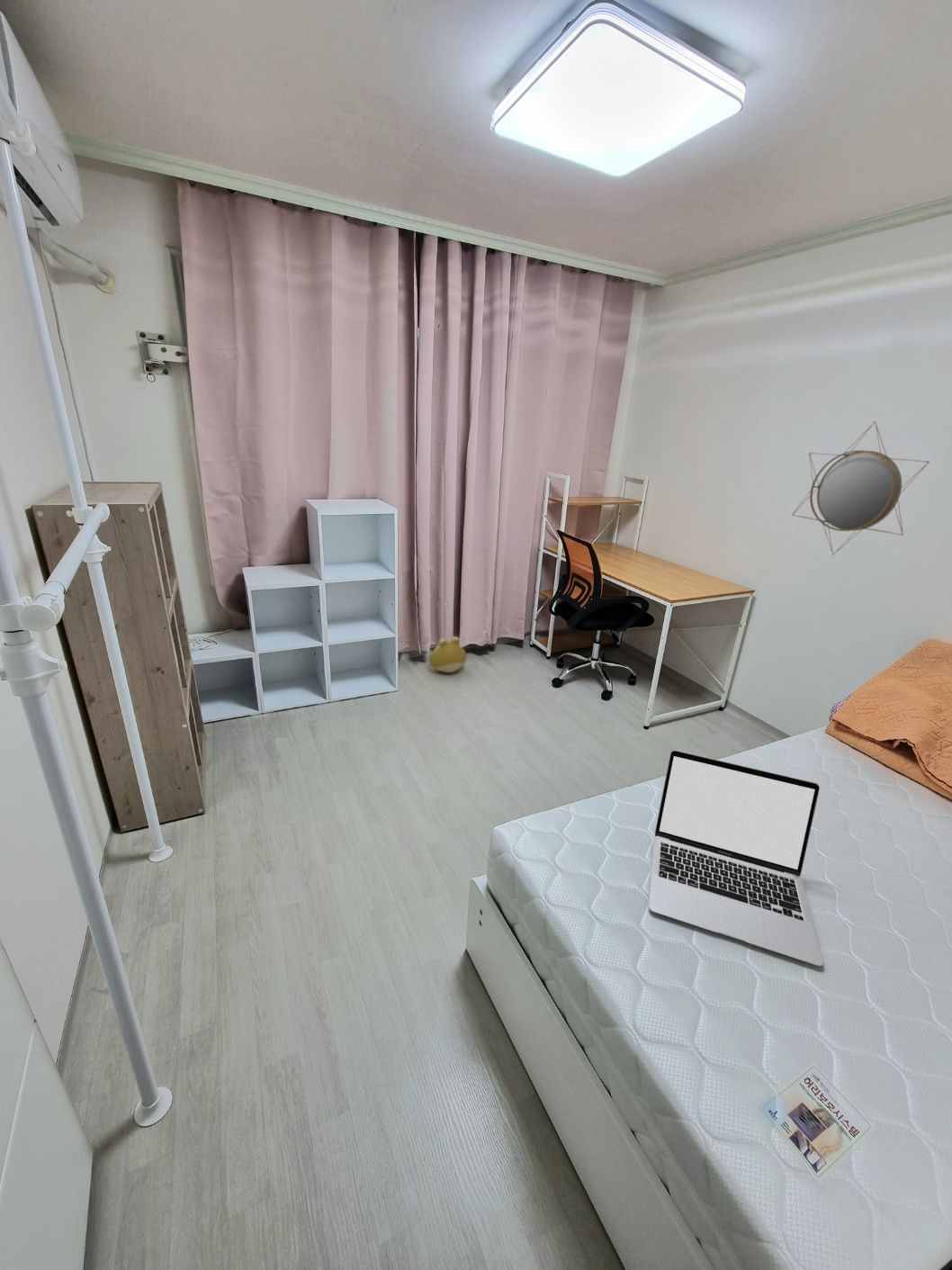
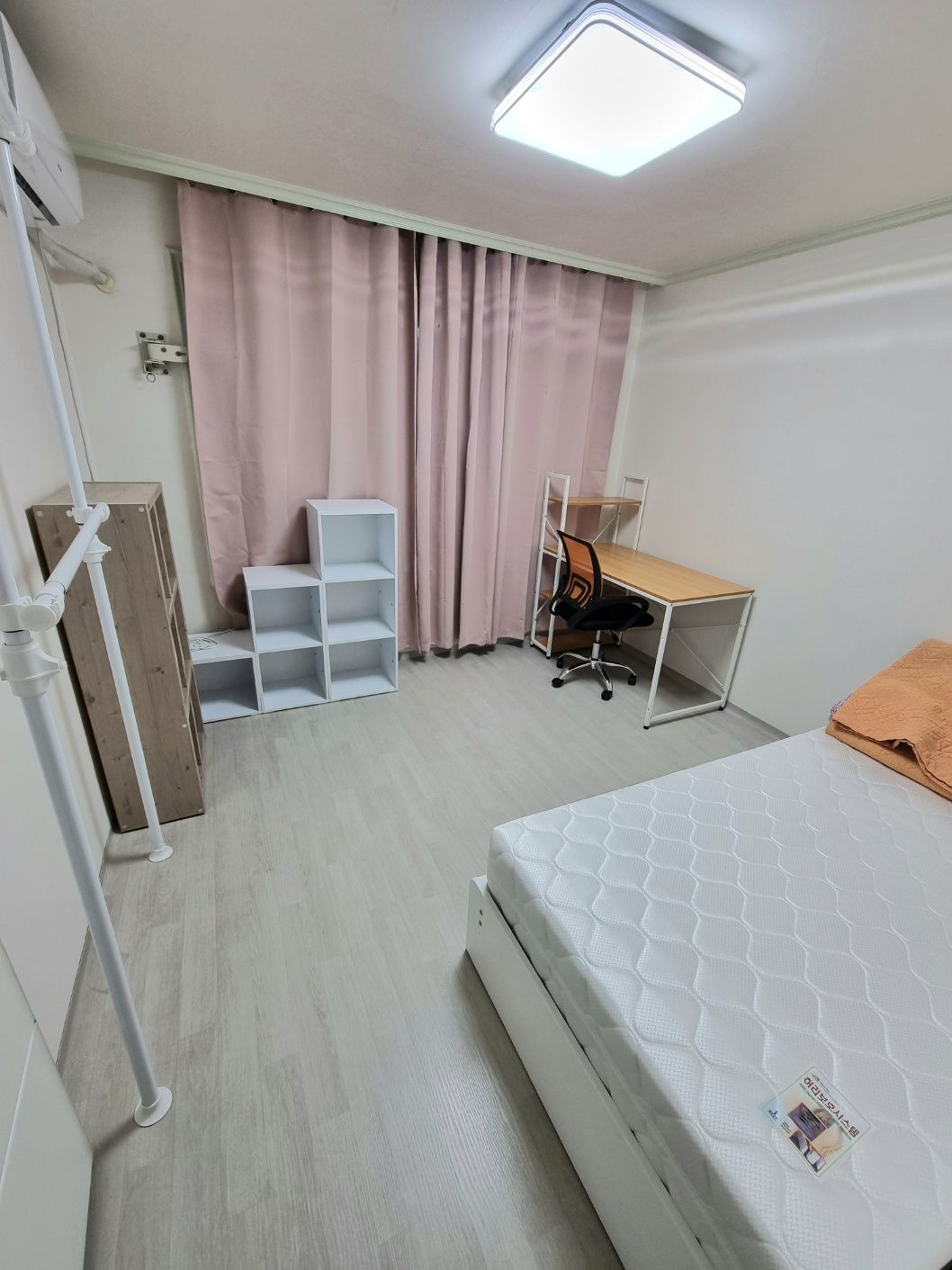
- laptop [648,749,823,967]
- home mirror [791,420,930,556]
- plush toy [428,635,467,673]
